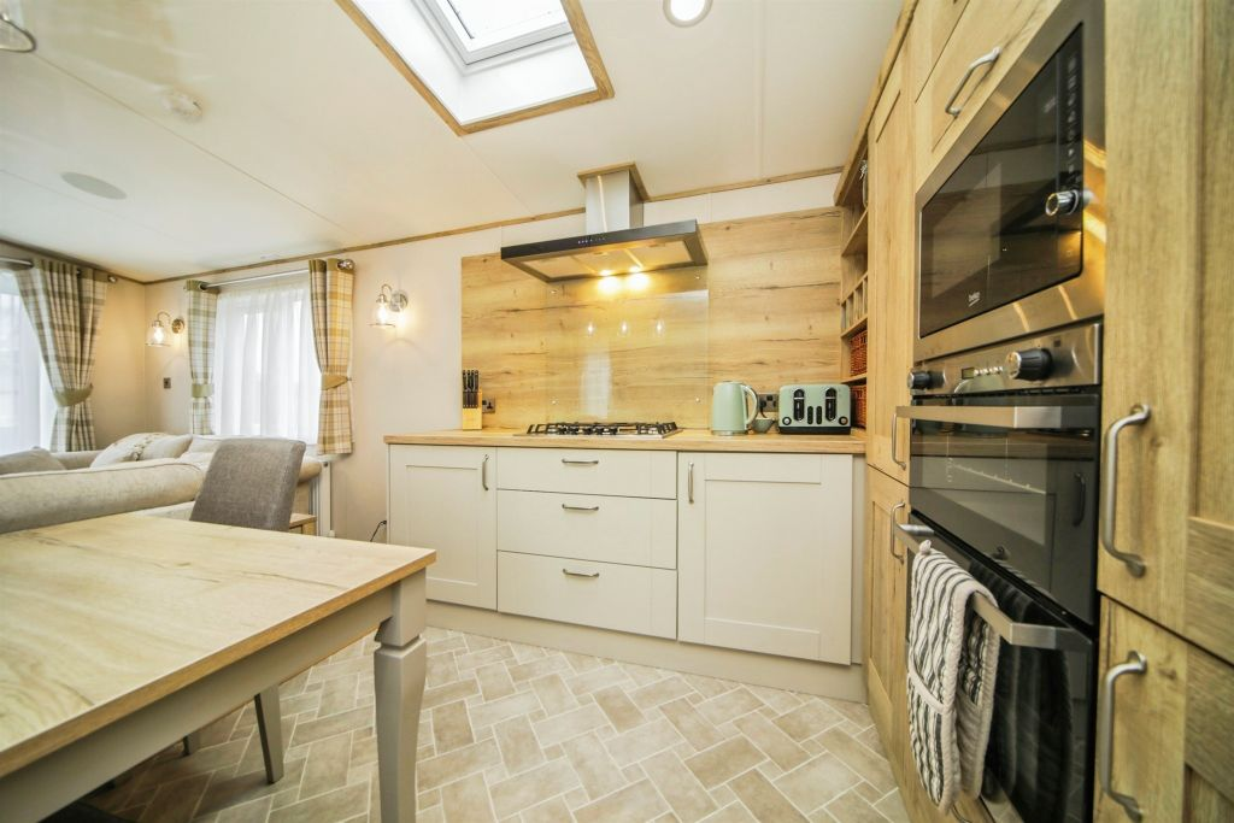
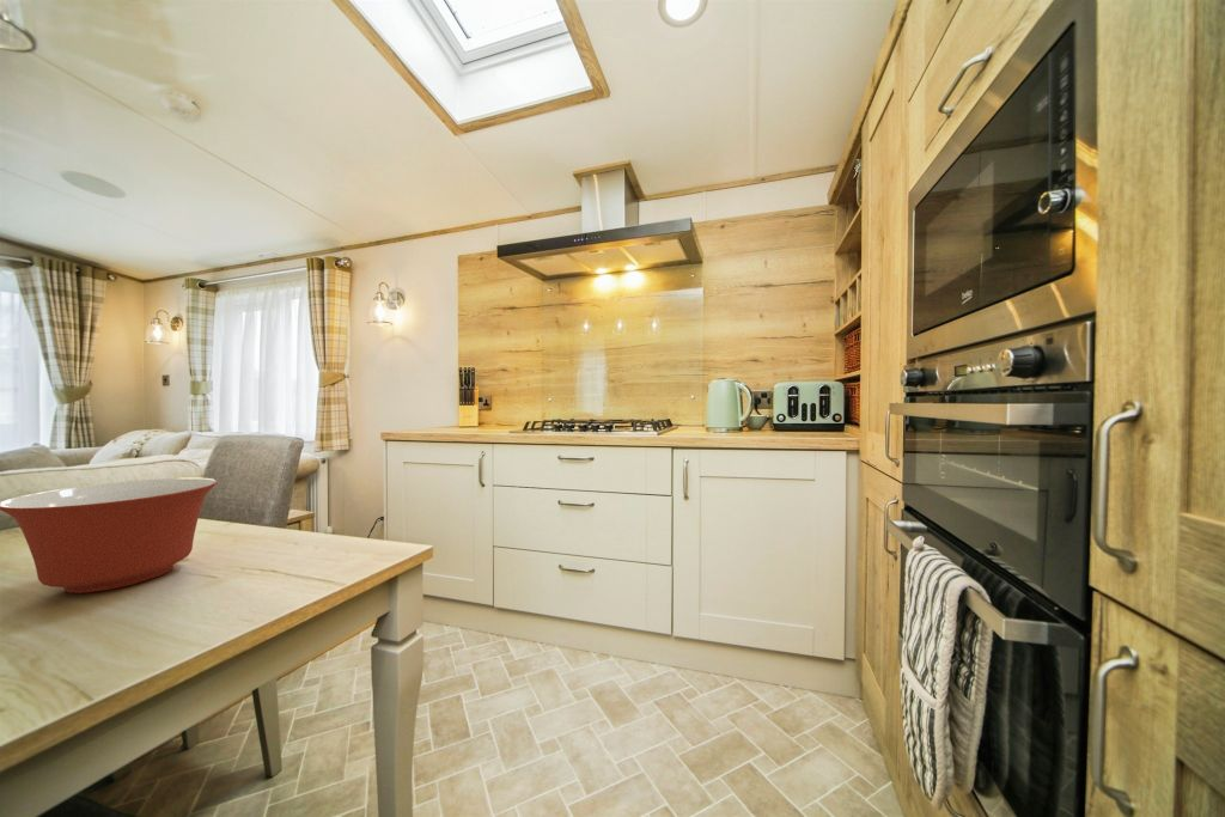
+ mixing bowl [0,476,219,595]
